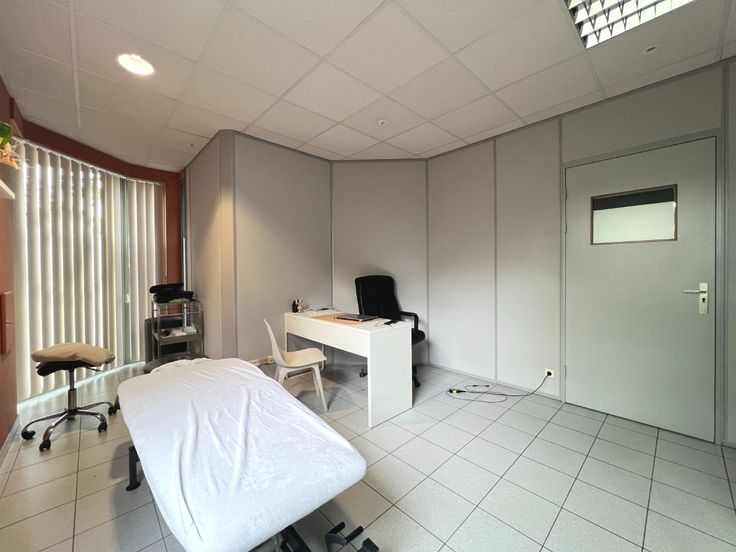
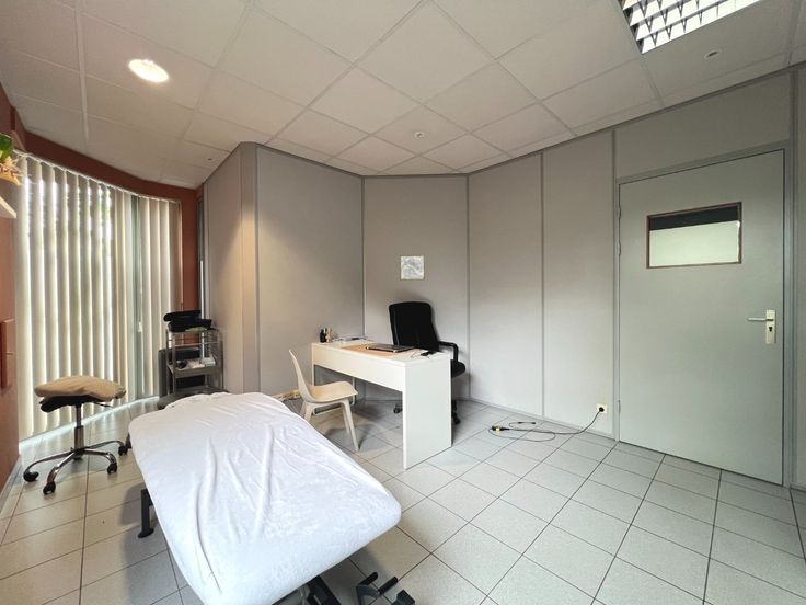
+ wall art [399,254,426,282]
